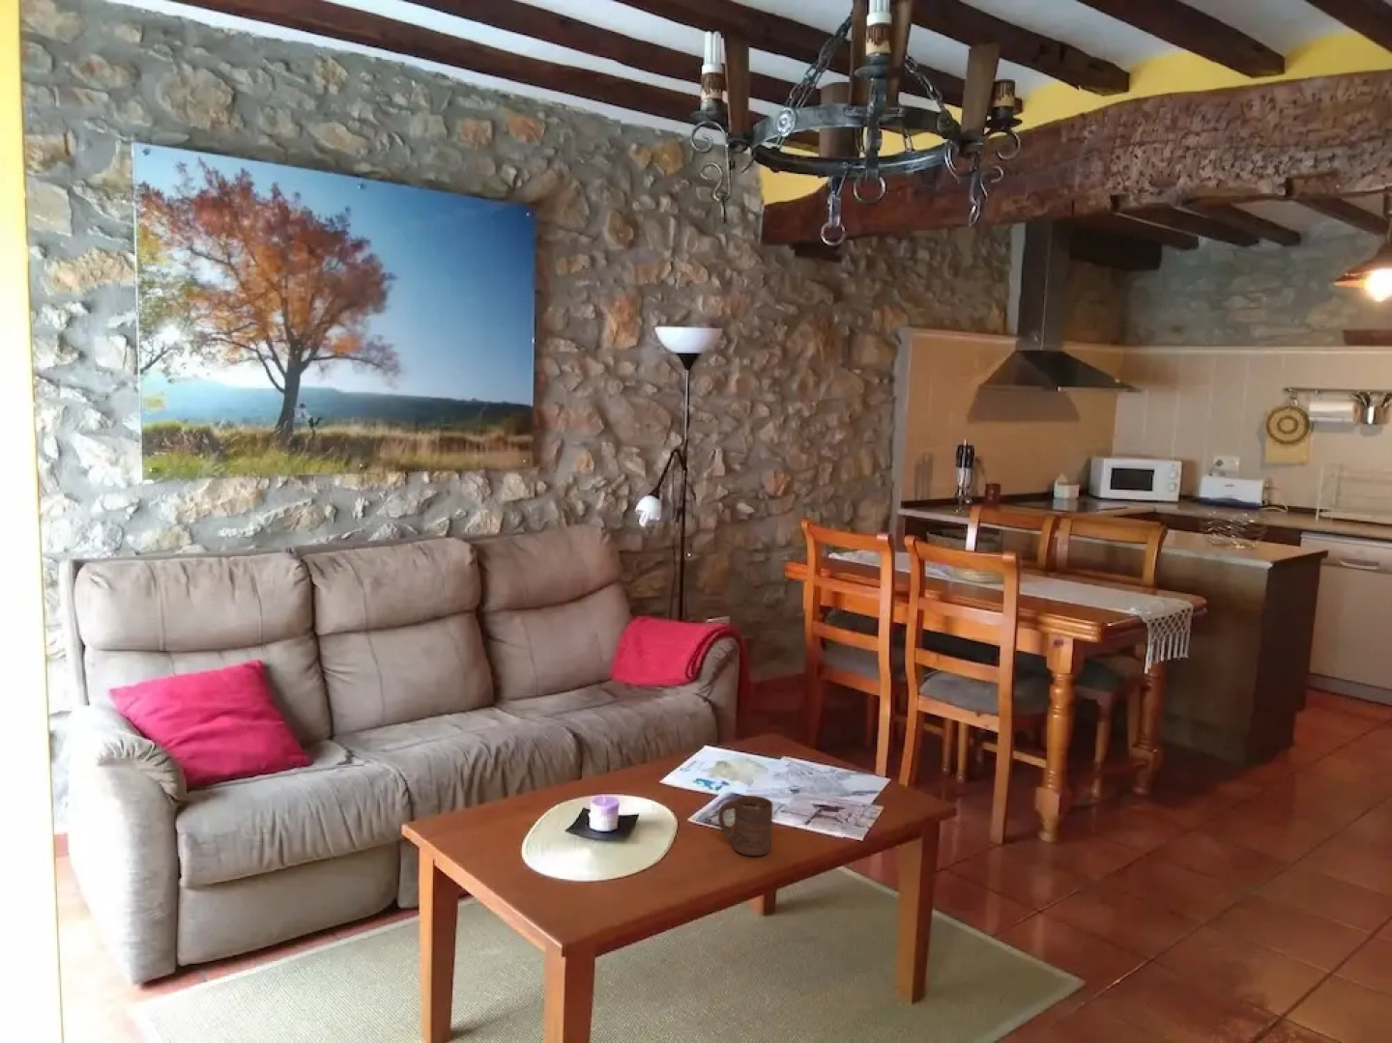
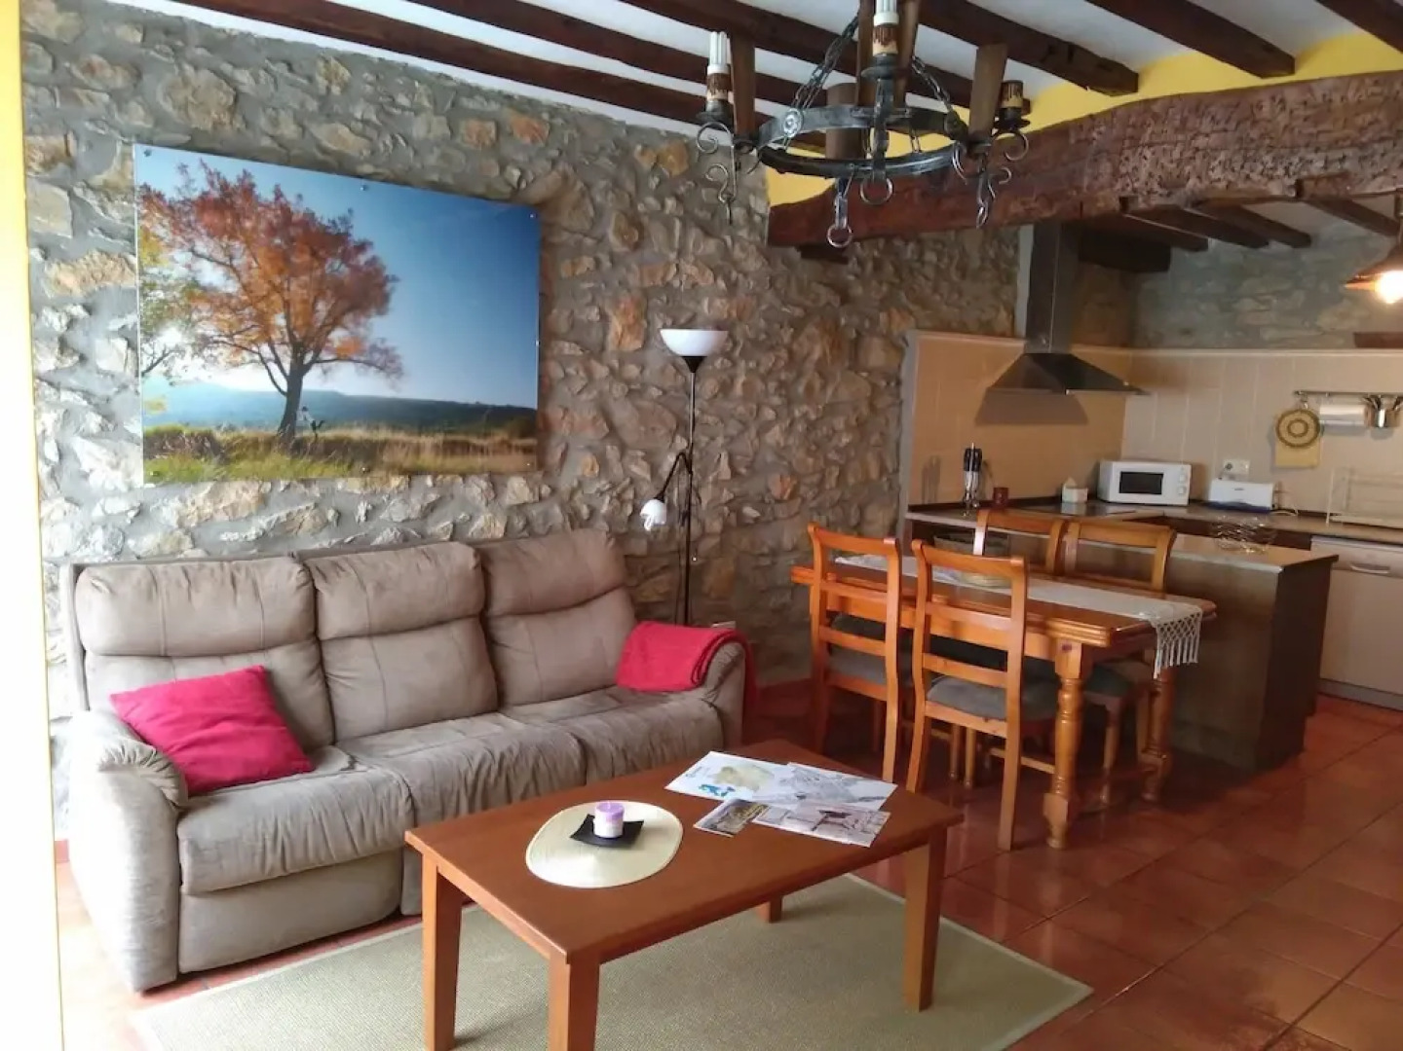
- cup [717,794,774,857]
